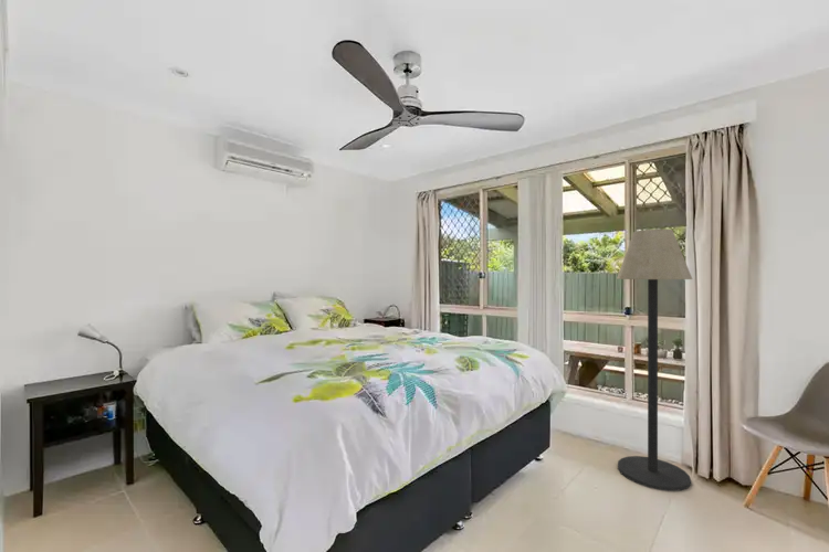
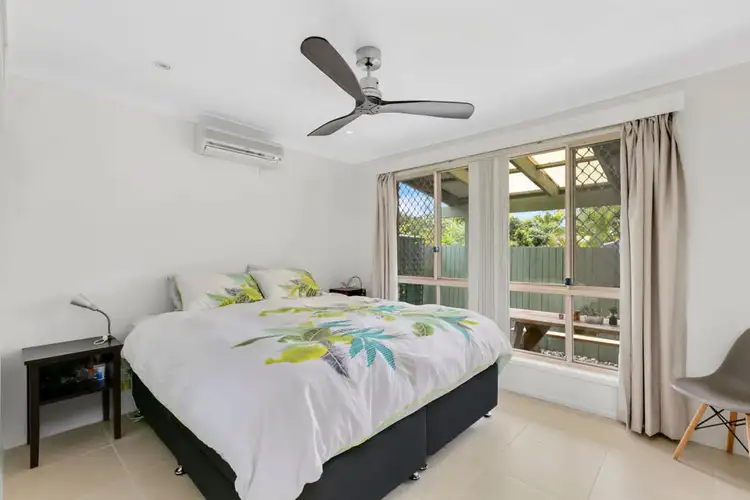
- floor lamp [616,229,693,492]
